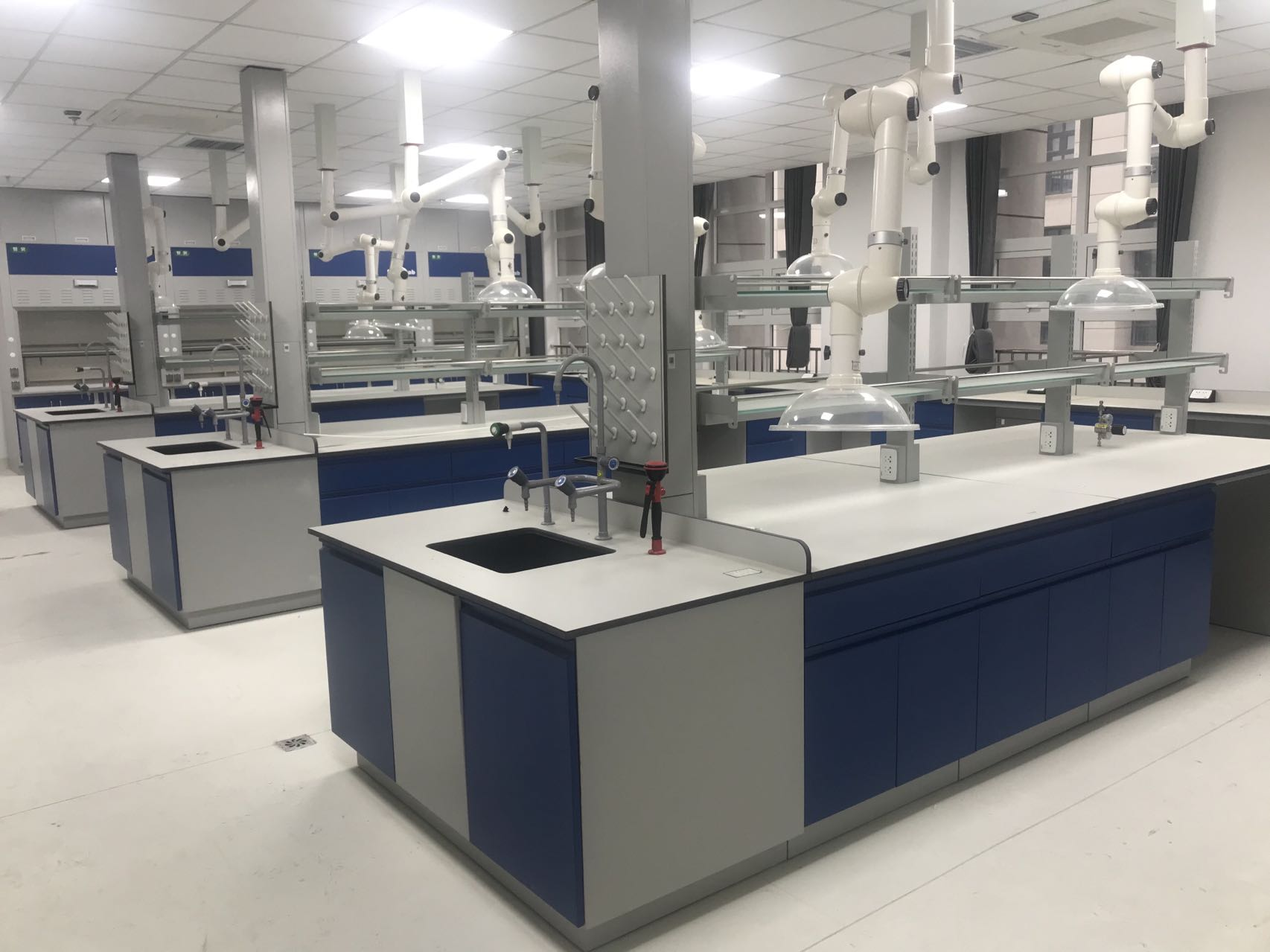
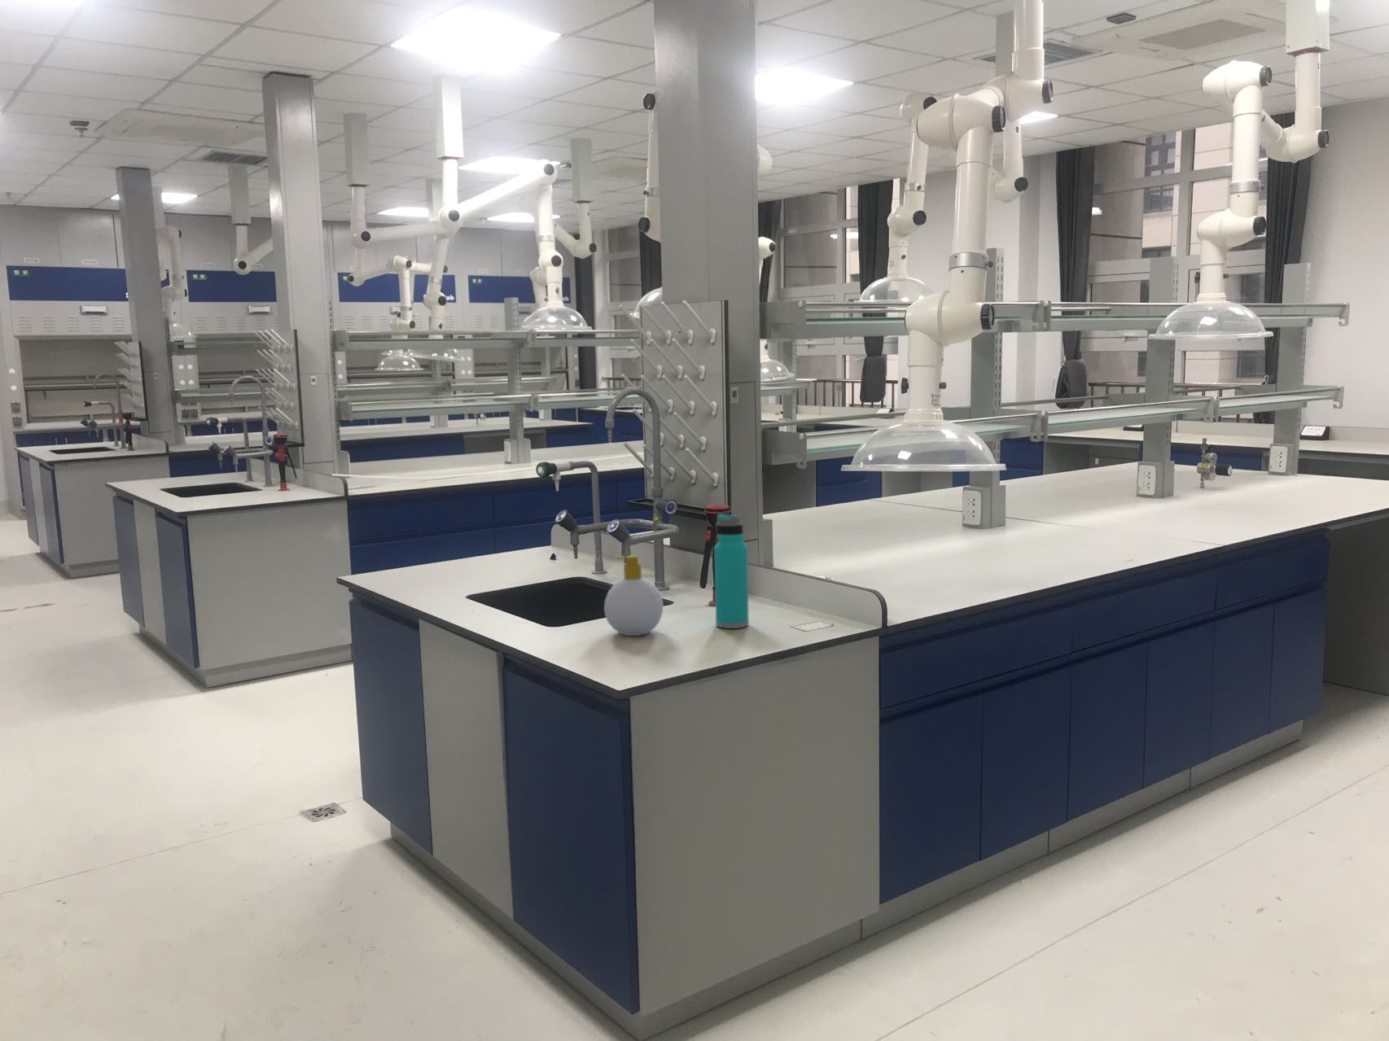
+ water bottle [713,514,750,629]
+ soap bottle [604,555,664,636]
